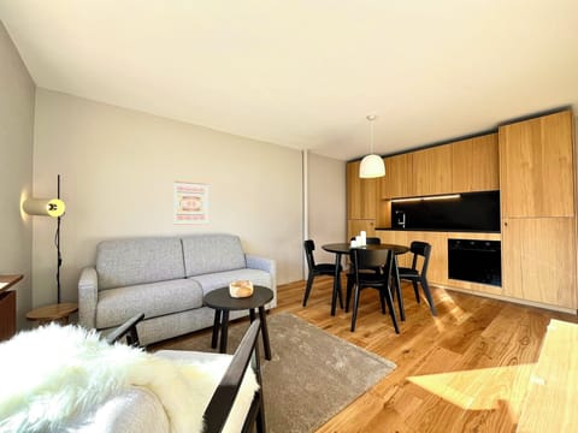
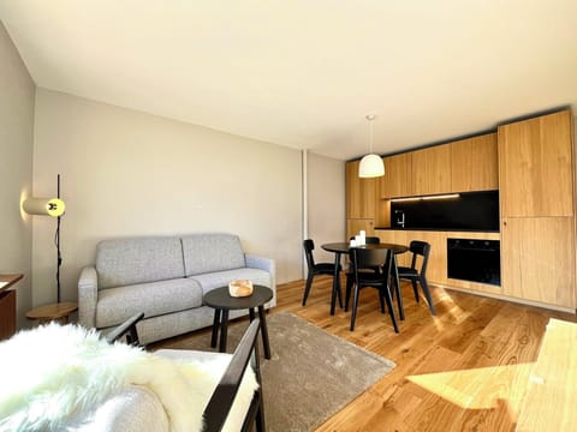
- wall art [173,180,210,226]
